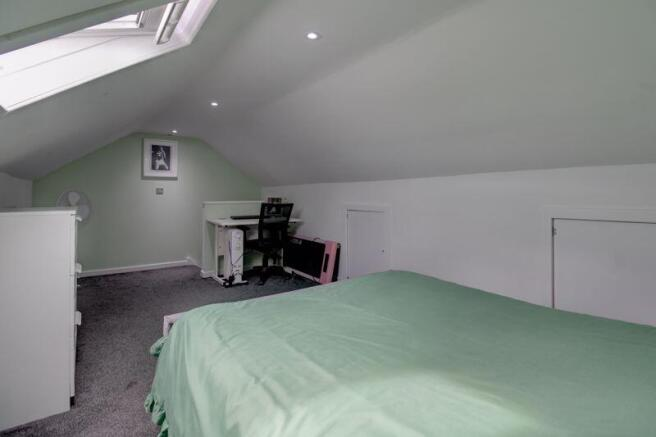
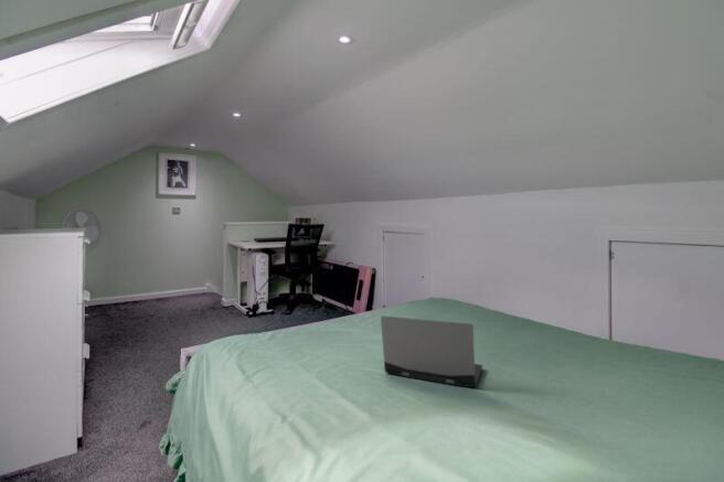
+ laptop computer [380,314,483,388]
